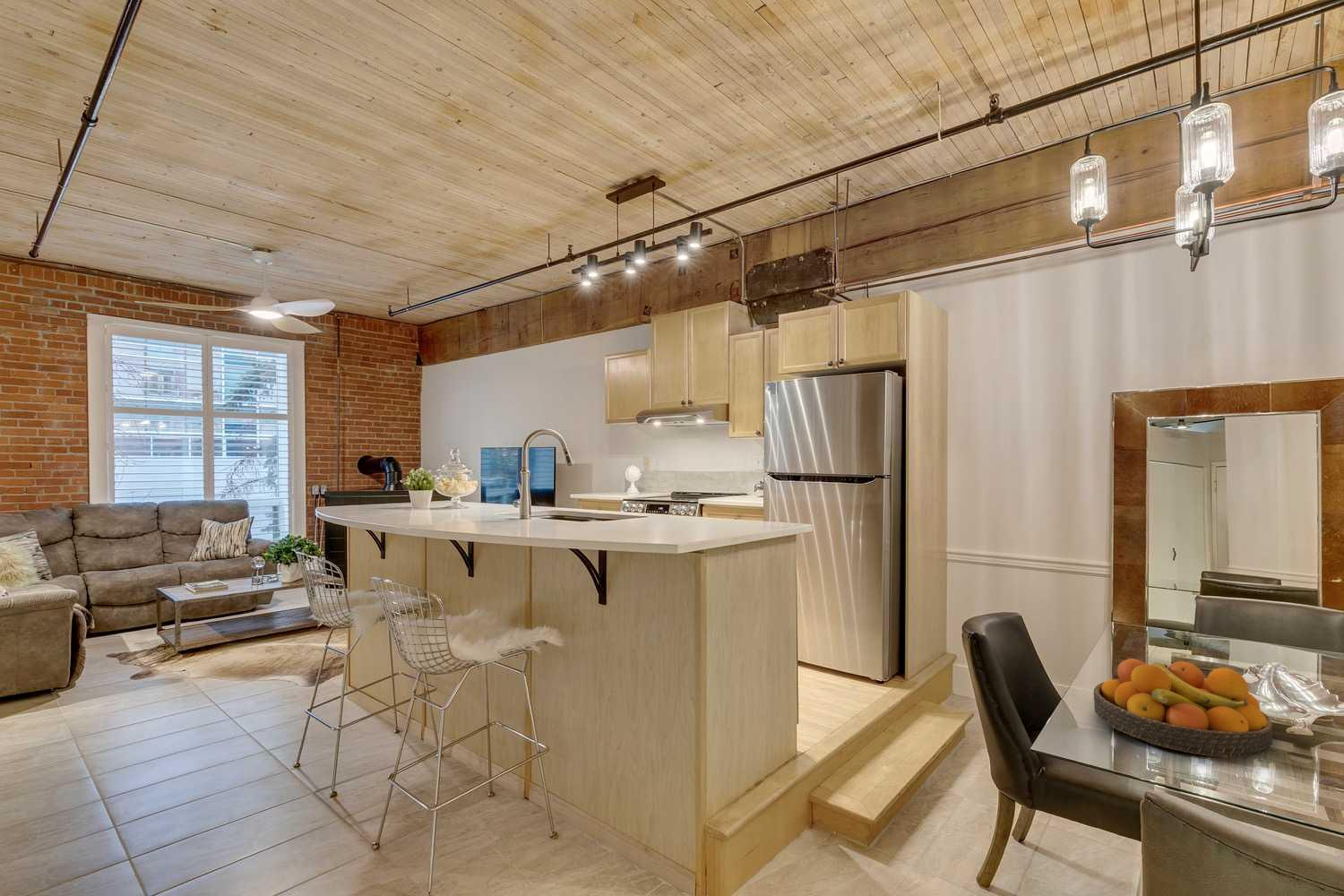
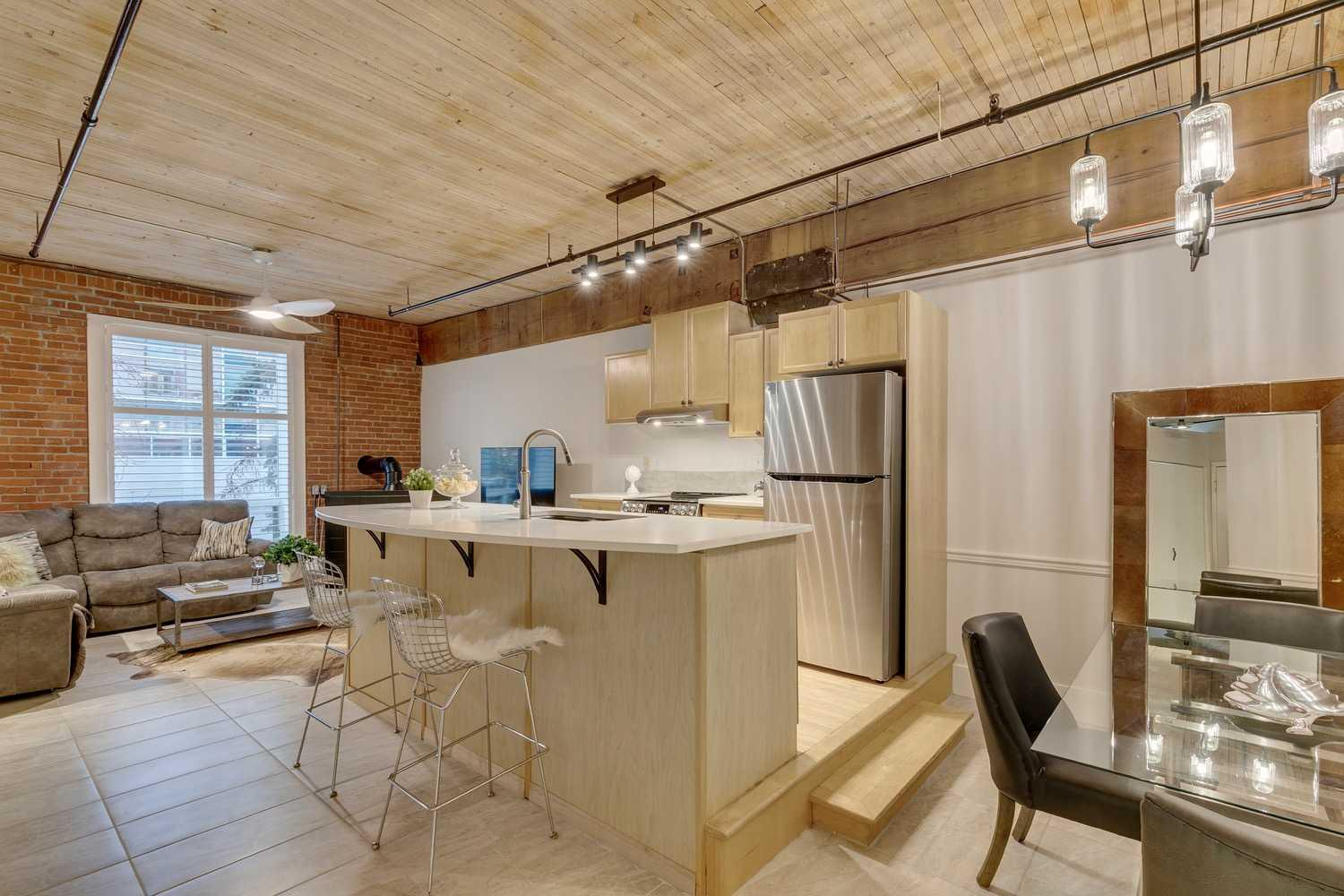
- fruit bowl [1092,658,1273,759]
